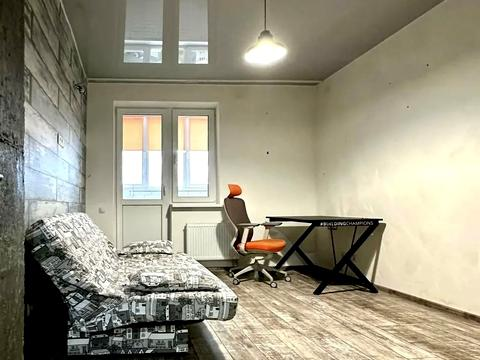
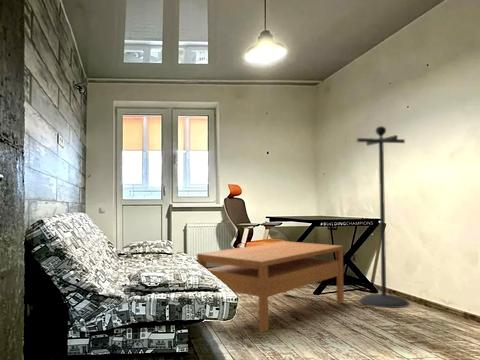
+ coffee table [196,240,345,333]
+ coat rack [356,125,410,309]
